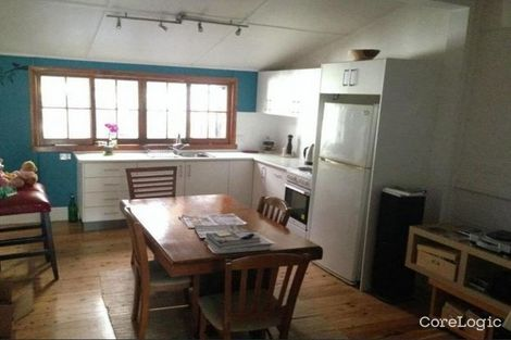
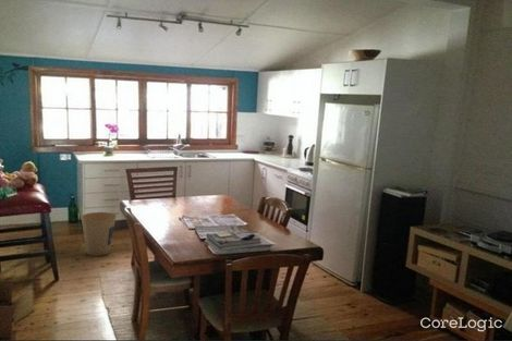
+ trash can [80,211,117,257]
